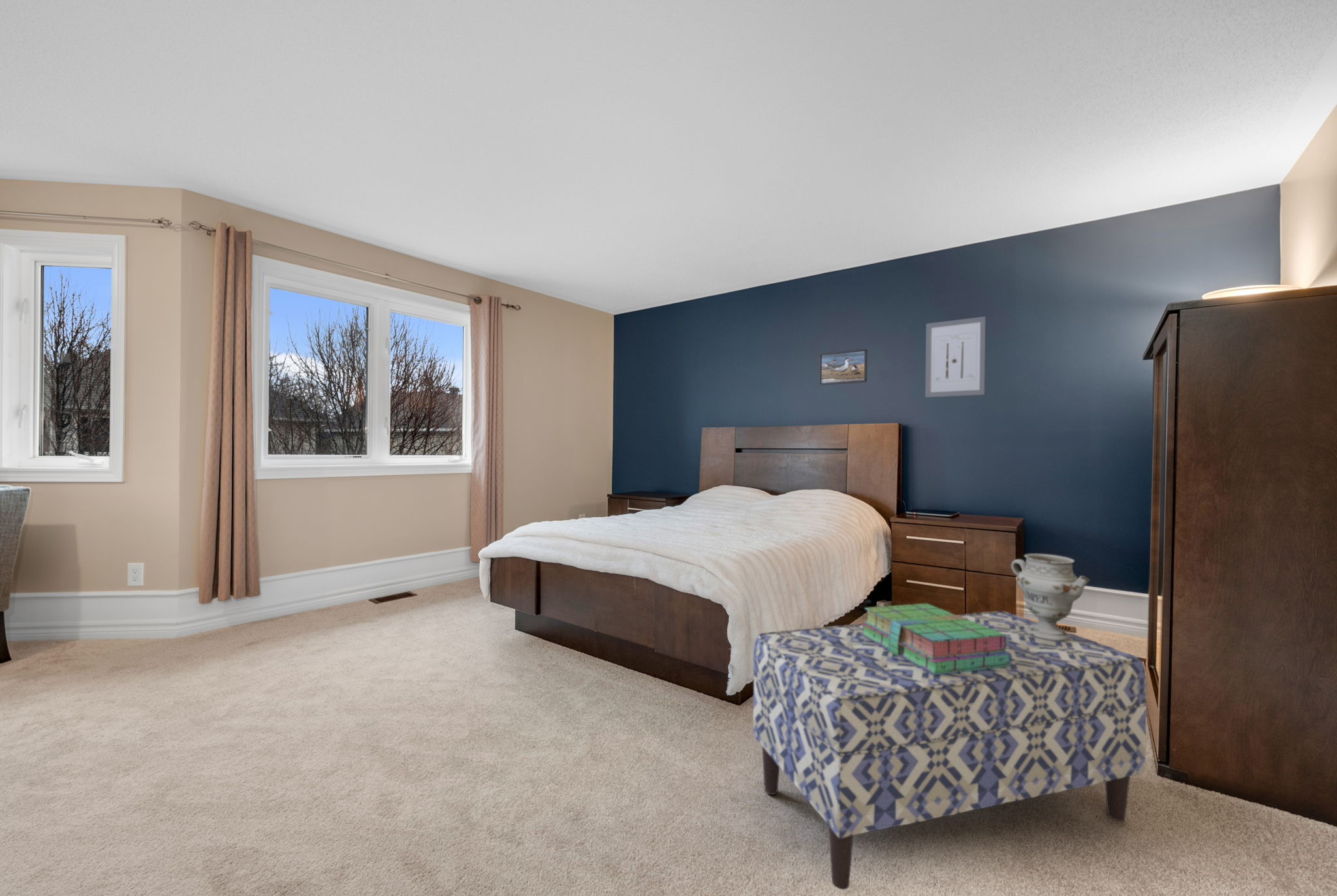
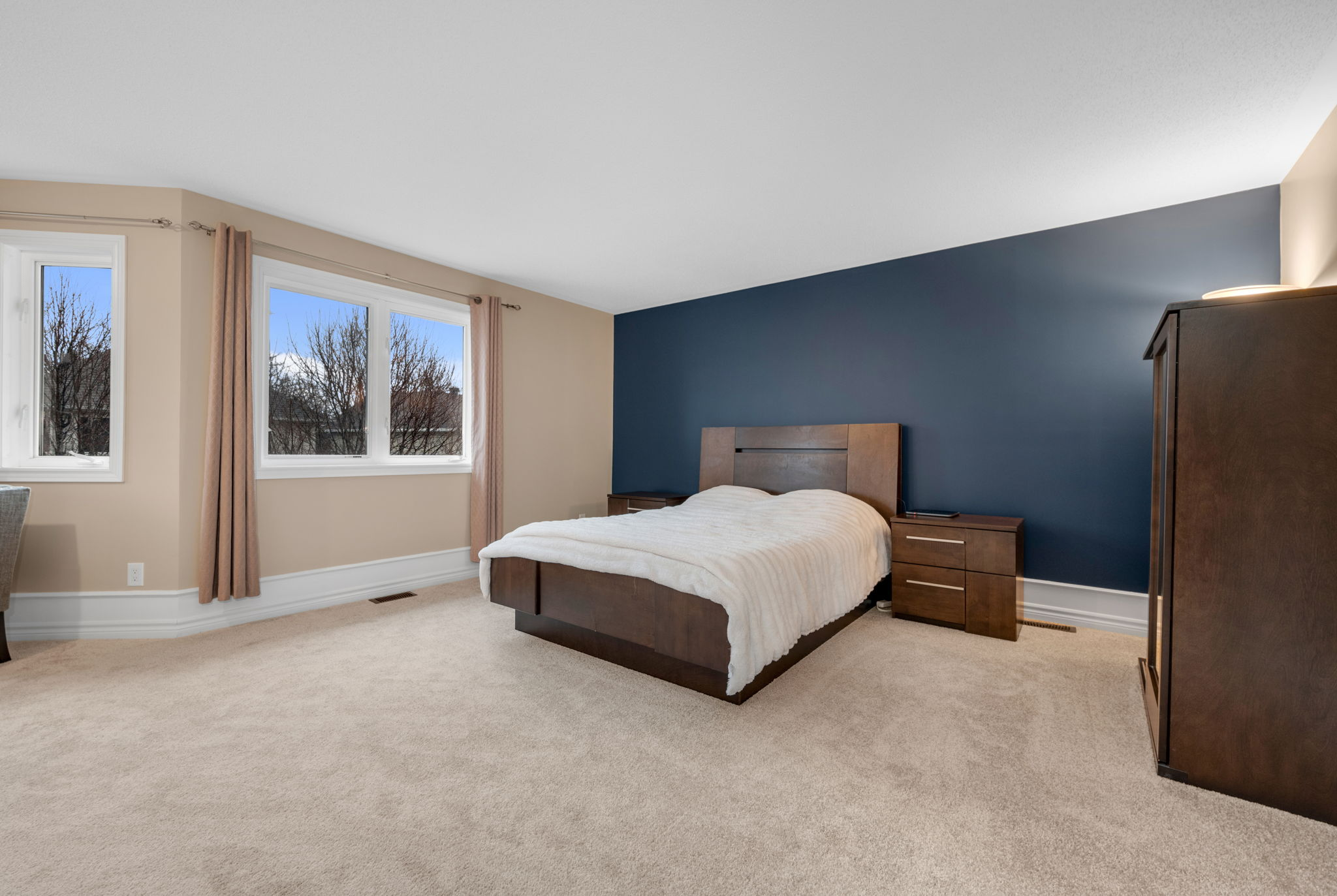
- bench [753,610,1148,890]
- wall art [924,316,986,398]
- decorative vase [1011,553,1090,641]
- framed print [819,348,868,386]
- stack of books [859,603,1012,675]
